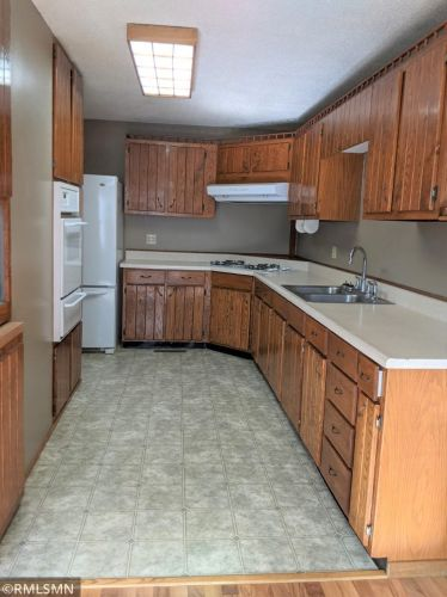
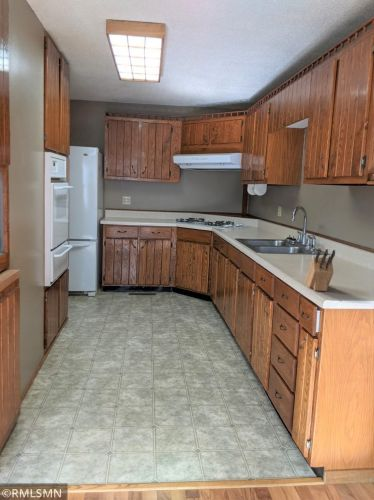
+ knife block [304,247,336,292]
